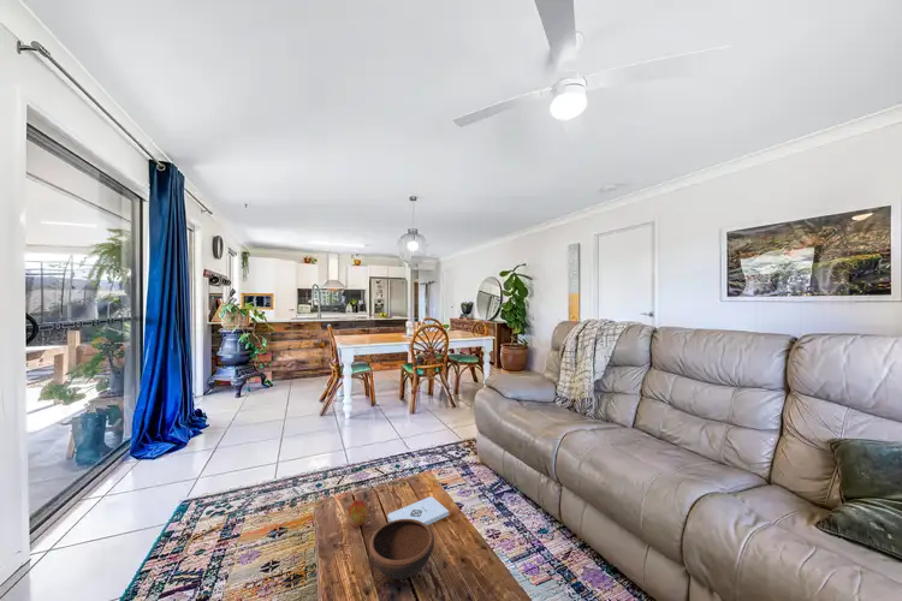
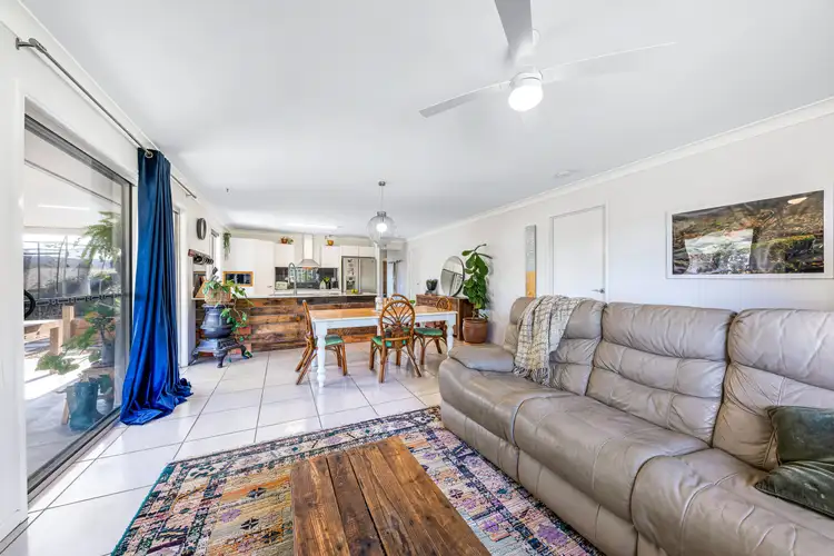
- bowl [368,519,435,581]
- apple [346,496,368,529]
- notepad [386,495,450,526]
